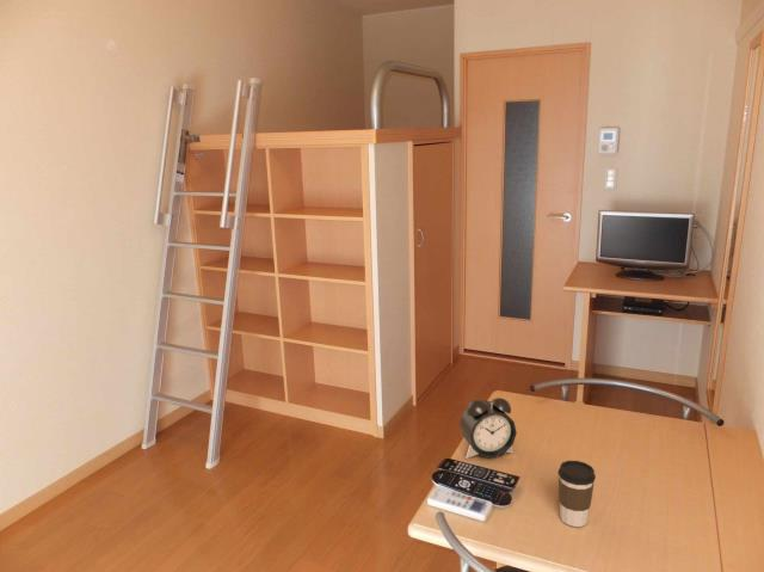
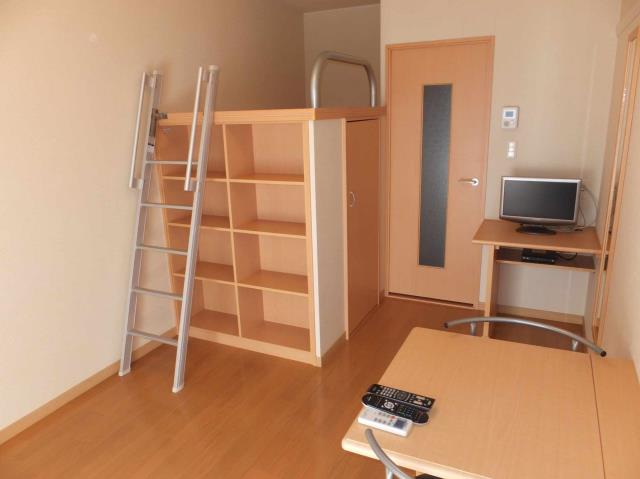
- coffee cup [557,460,597,528]
- alarm clock [458,396,518,460]
